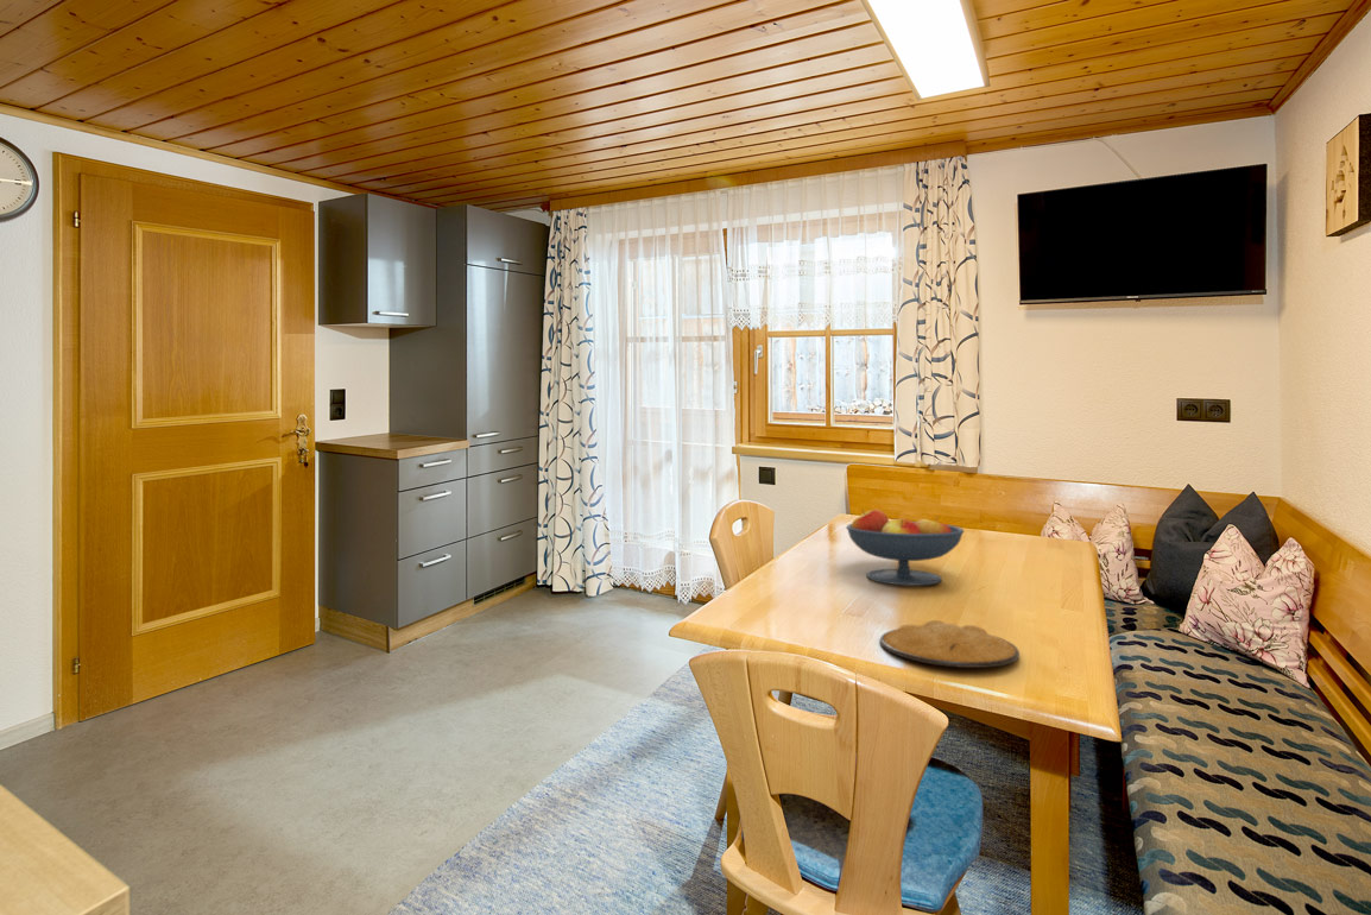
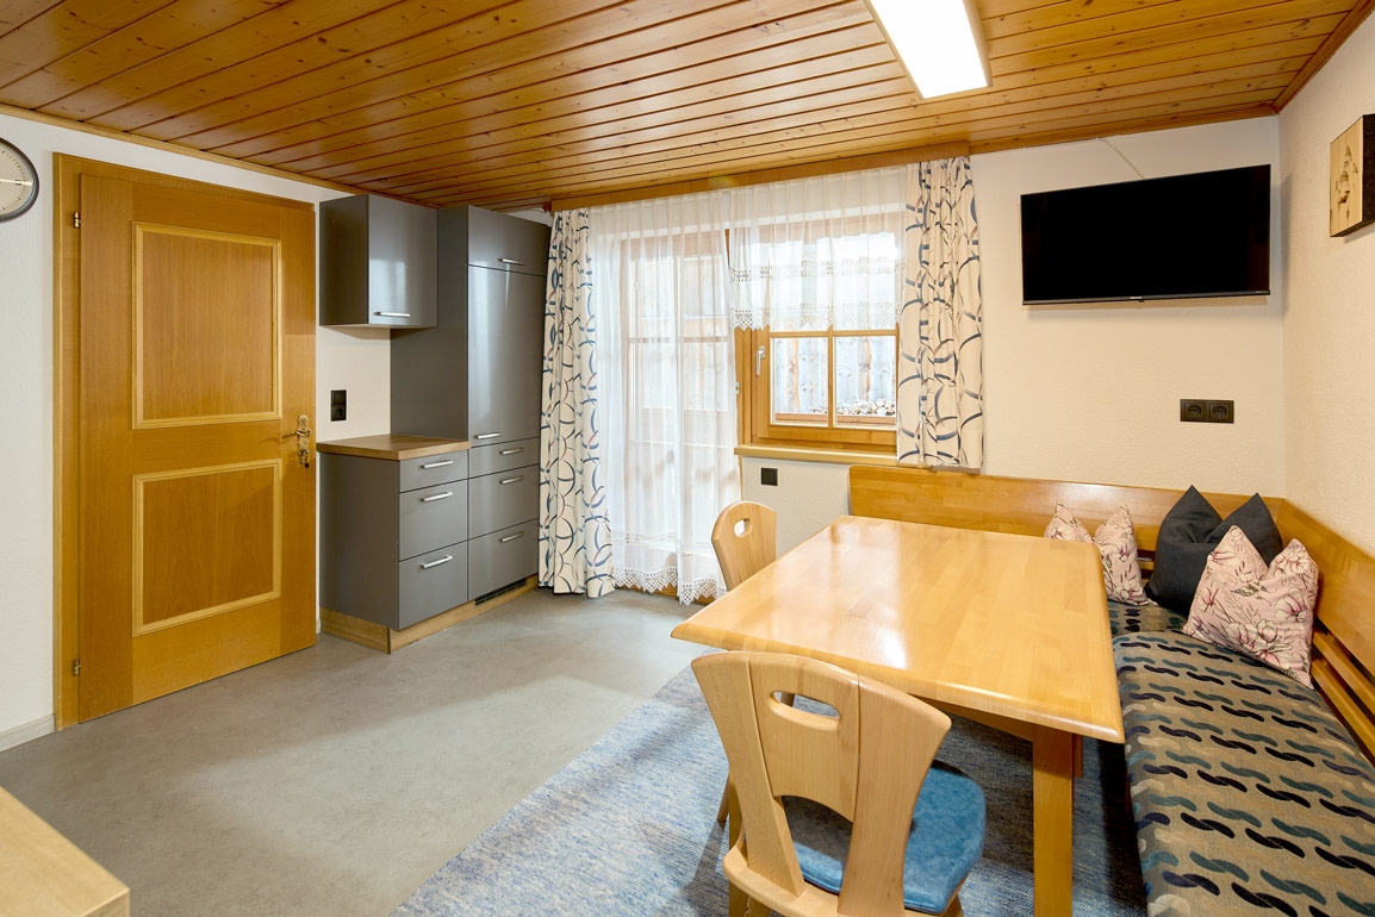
- plate [879,619,1021,669]
- fruit bowl [845,507,965,587]
